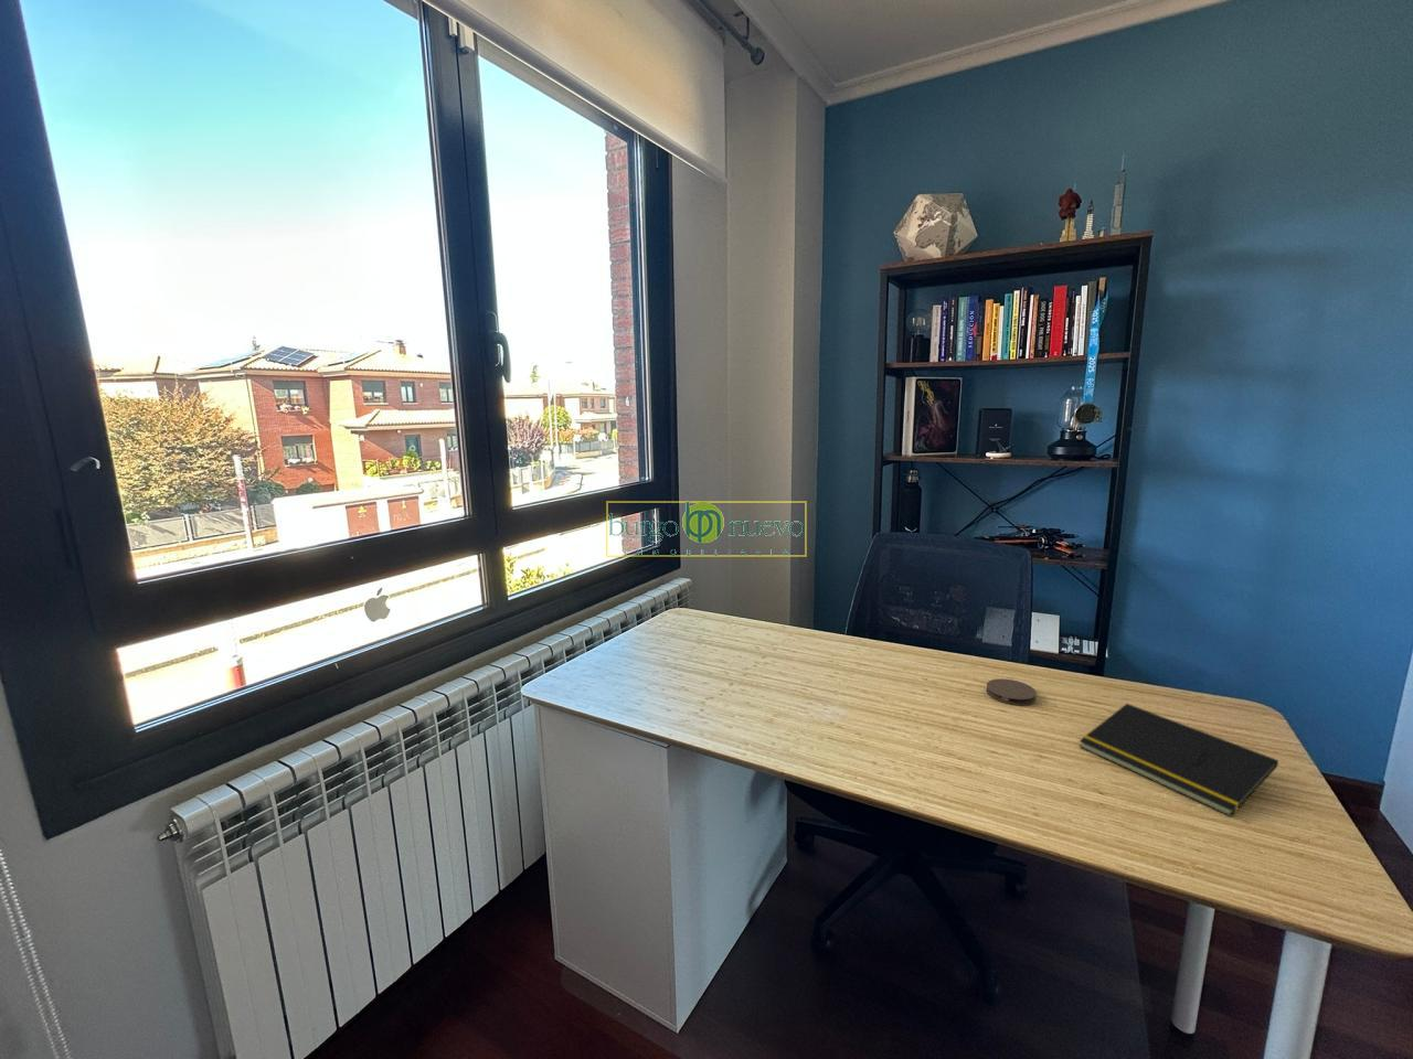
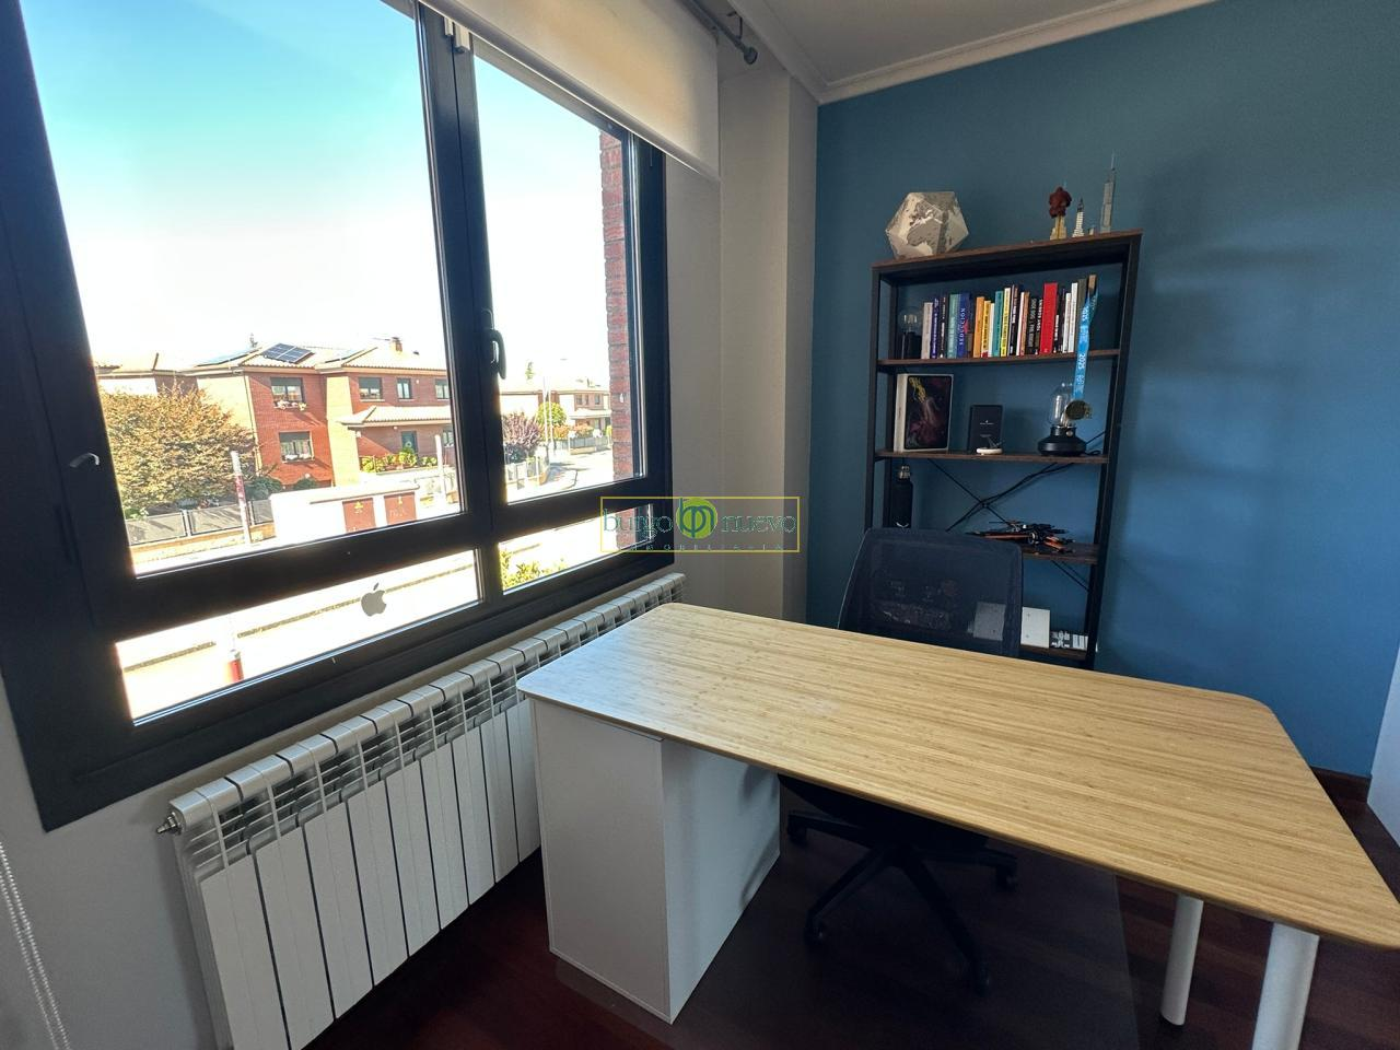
- coaster [985,677,1038,706]
- notepad [1078,703,1279,818]
